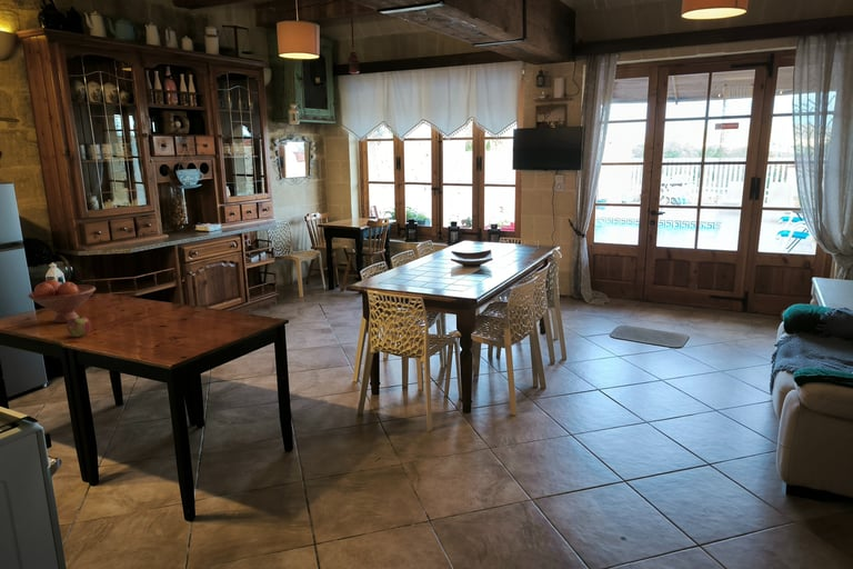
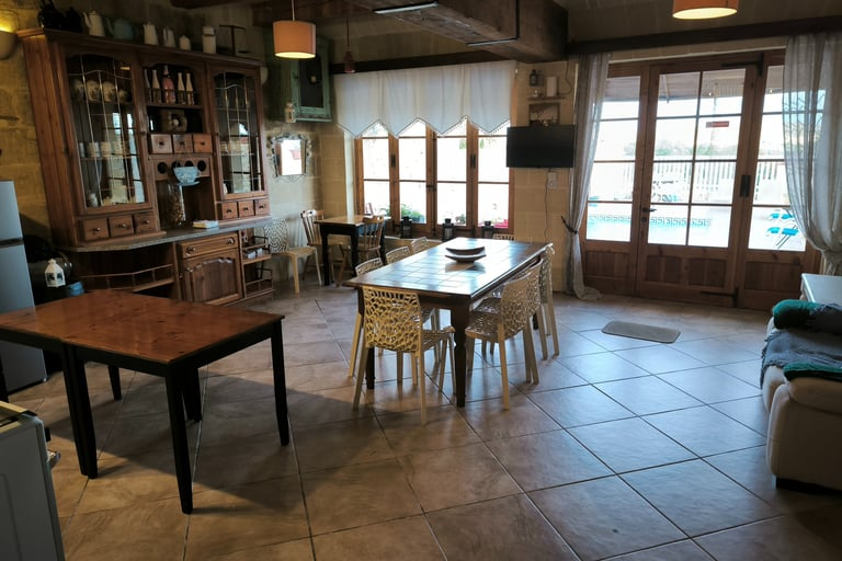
- fruit bowl [28,279,97,323]
- apple [66,315,91,338]
